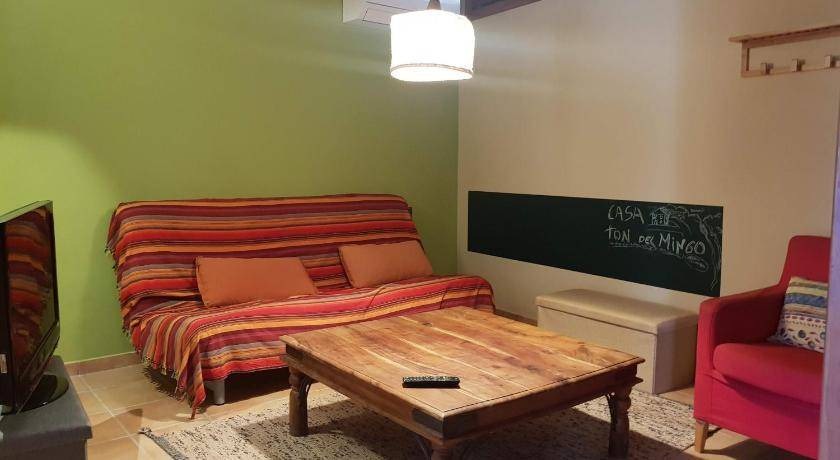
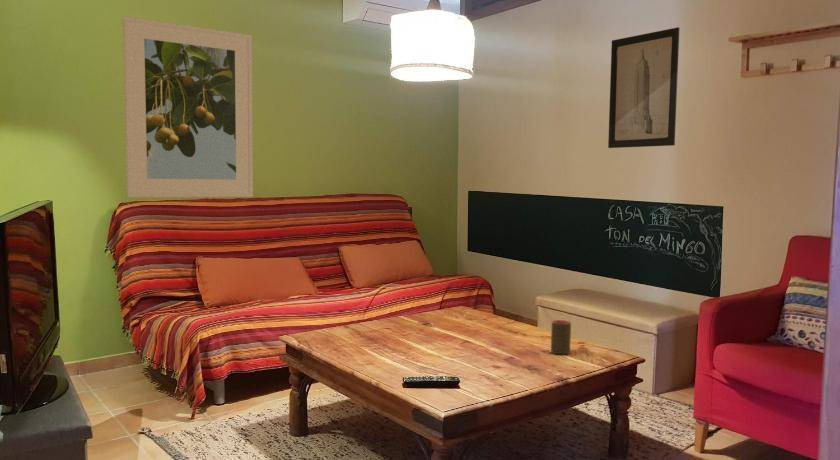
+ cup [550,319,572,355]
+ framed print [122,15,254,198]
+ wall art [607,26,680,149]
